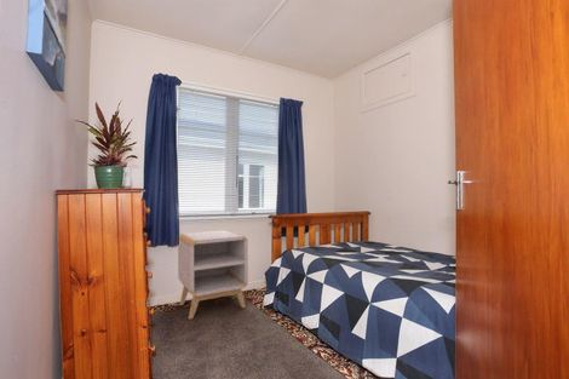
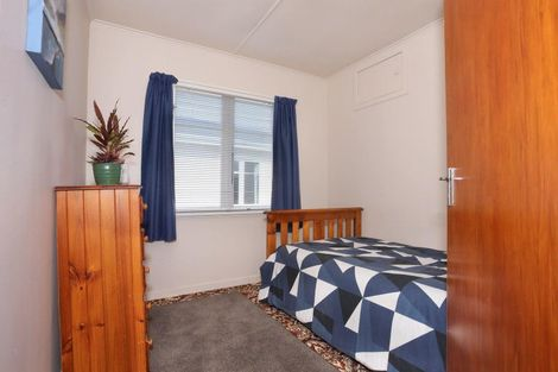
- side table [177,229,249,321]
